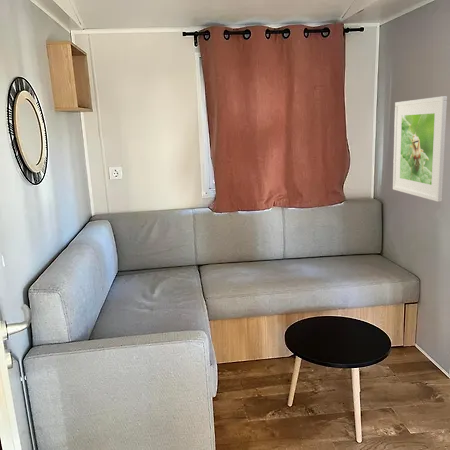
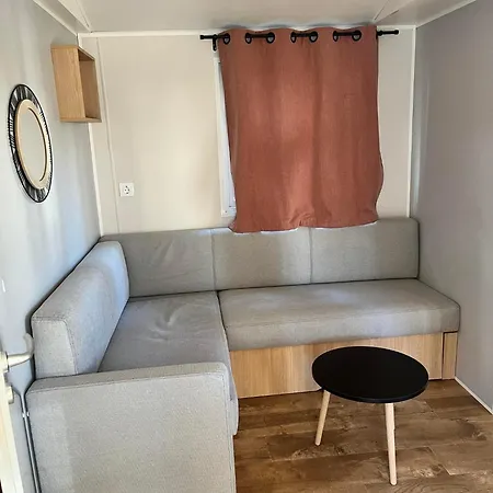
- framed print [392,95,448,203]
